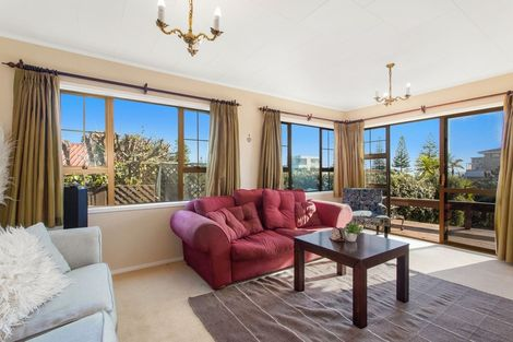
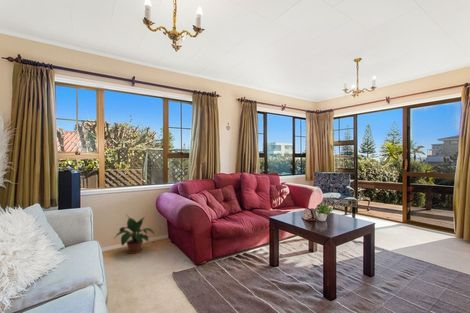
+ potted plant [113,213,156,255]
